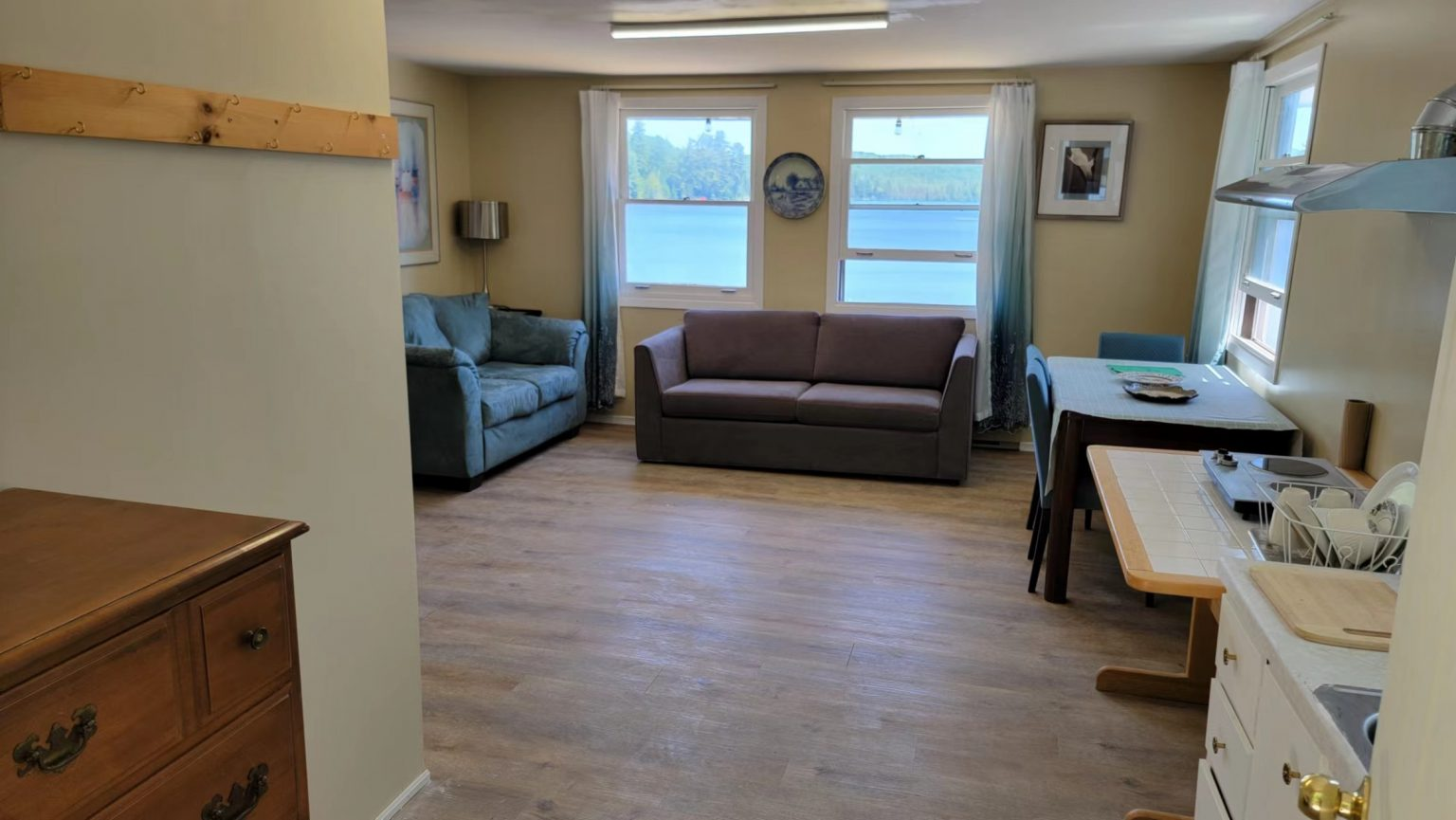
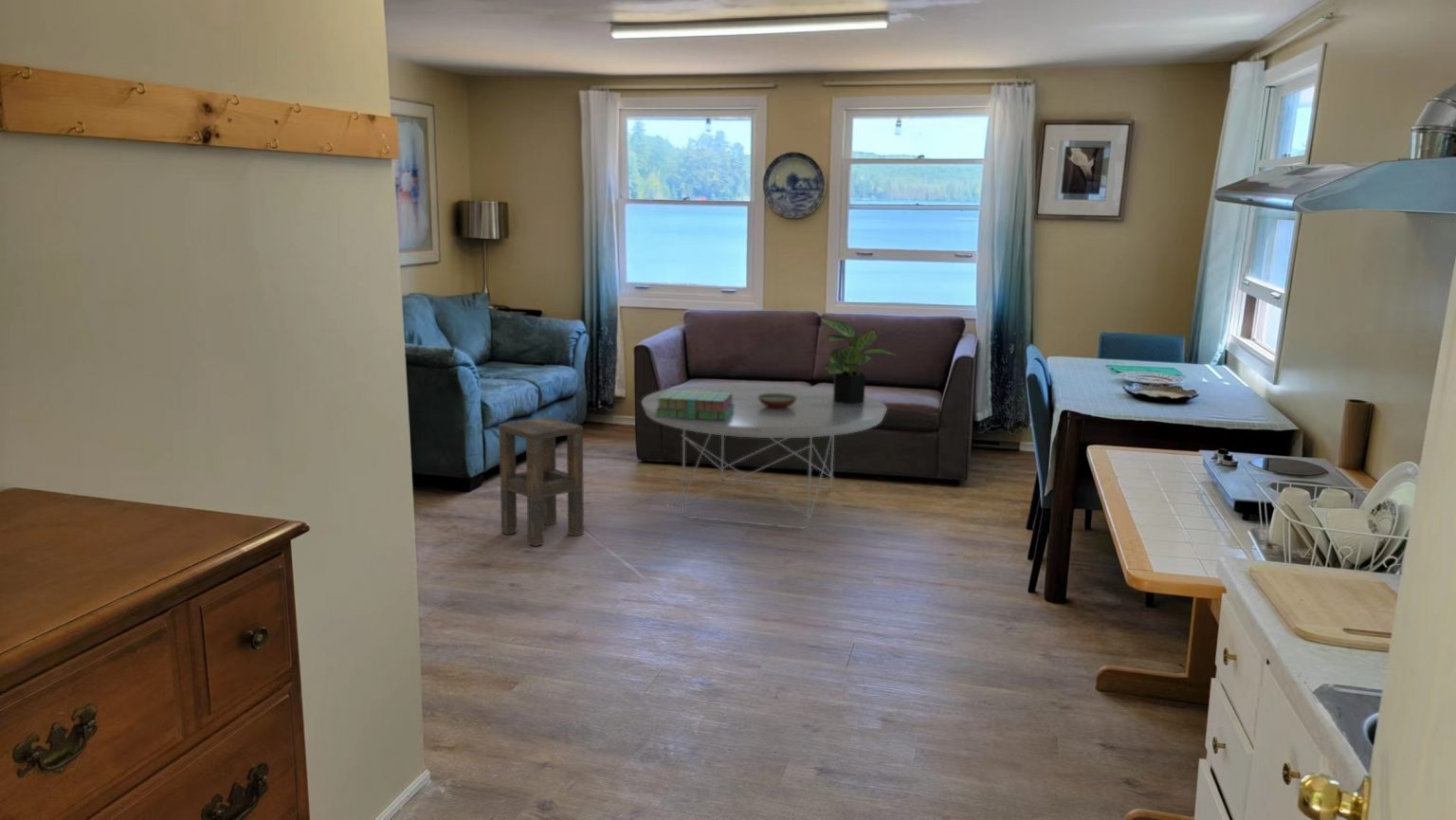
+ side table [498,416,585,547]
+ stack of books [655,390,734,421]
+ potted plant [818,317,896,404]
+ decorative bowl [757,393,797,409]
+ coffee table [641,382,888,530]
